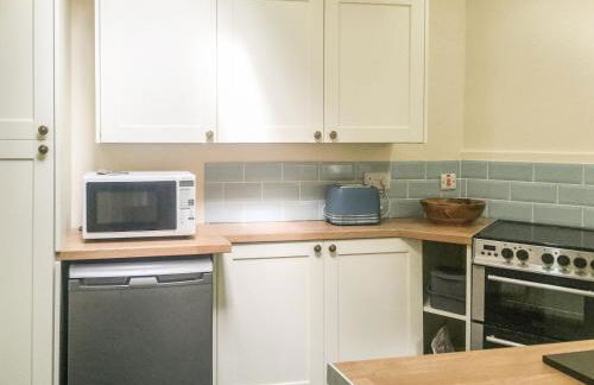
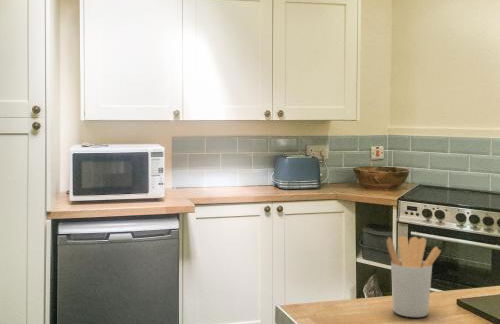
+ utensil holder [386,235,442,318]
